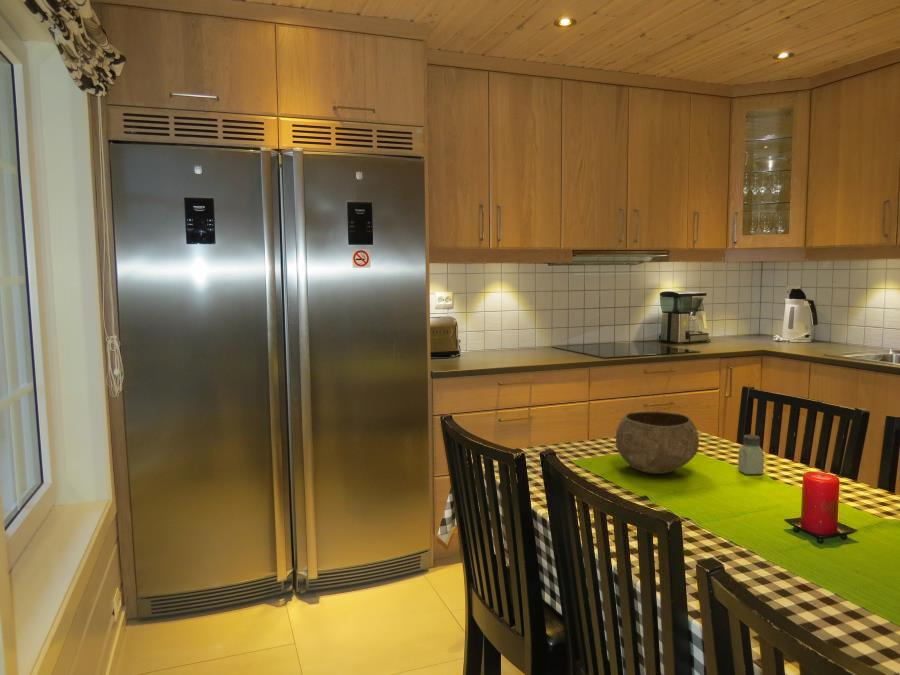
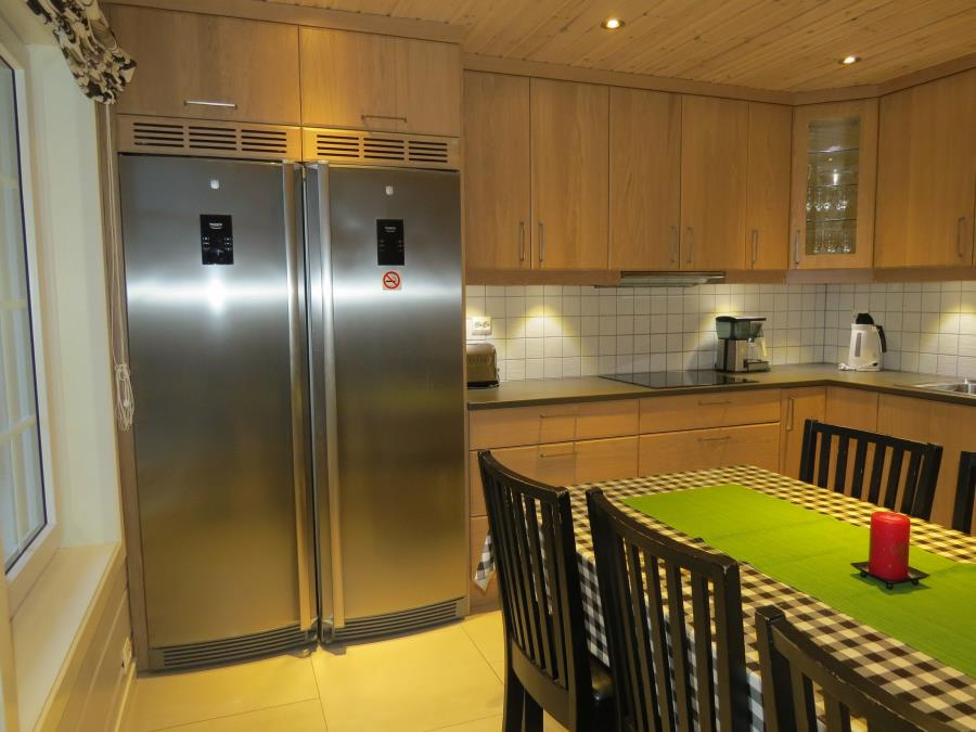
- bowl [615,411,700,475]
- saltshaker [737,434,765,475]
